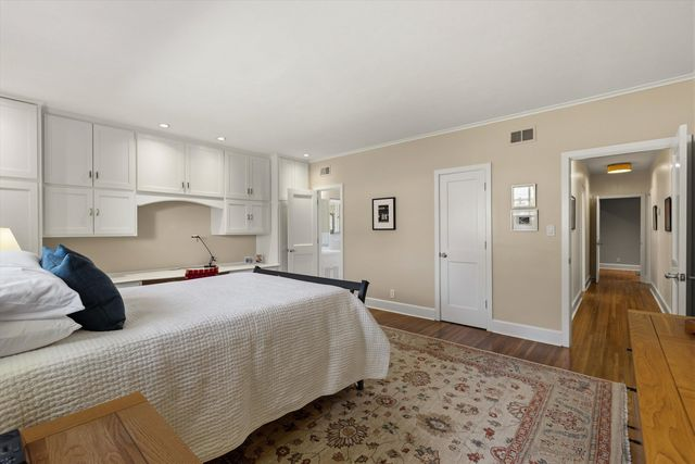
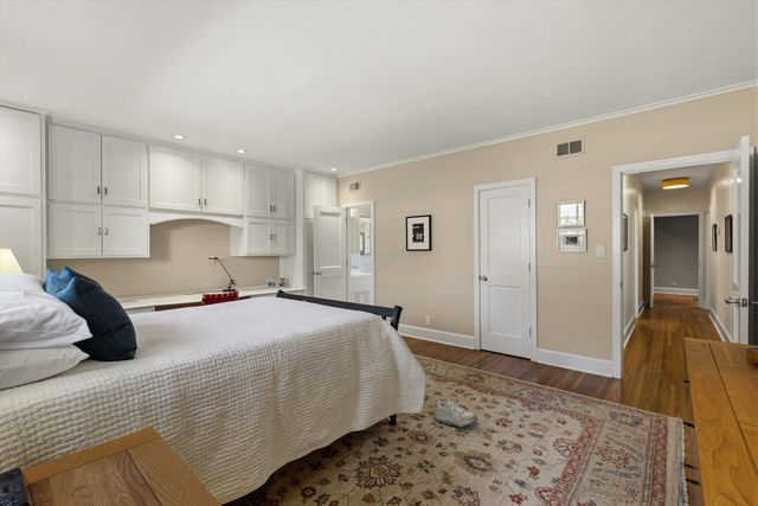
+ shoe [432,397,480,428]
